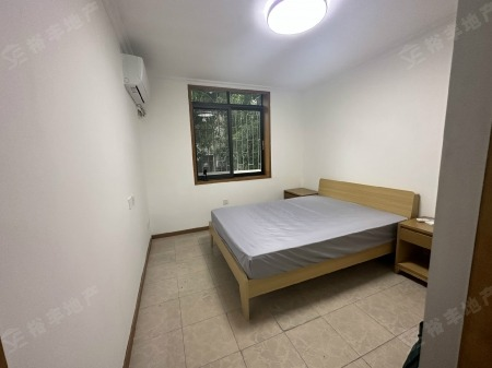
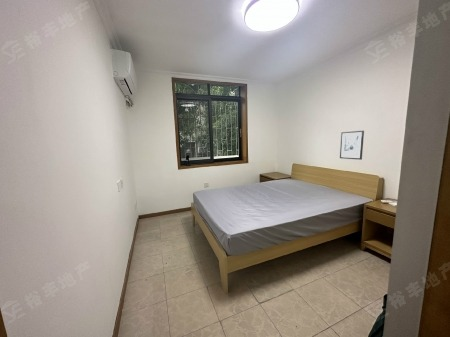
+ wall art [339,130,365,161]
